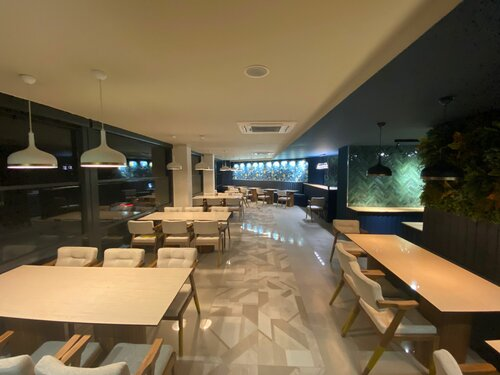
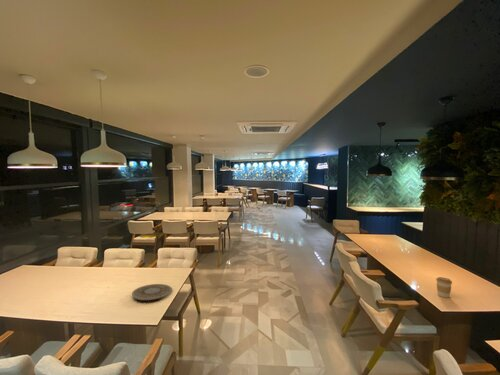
+ coffee cup [435,276,453,299]
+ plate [131,283,173,301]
